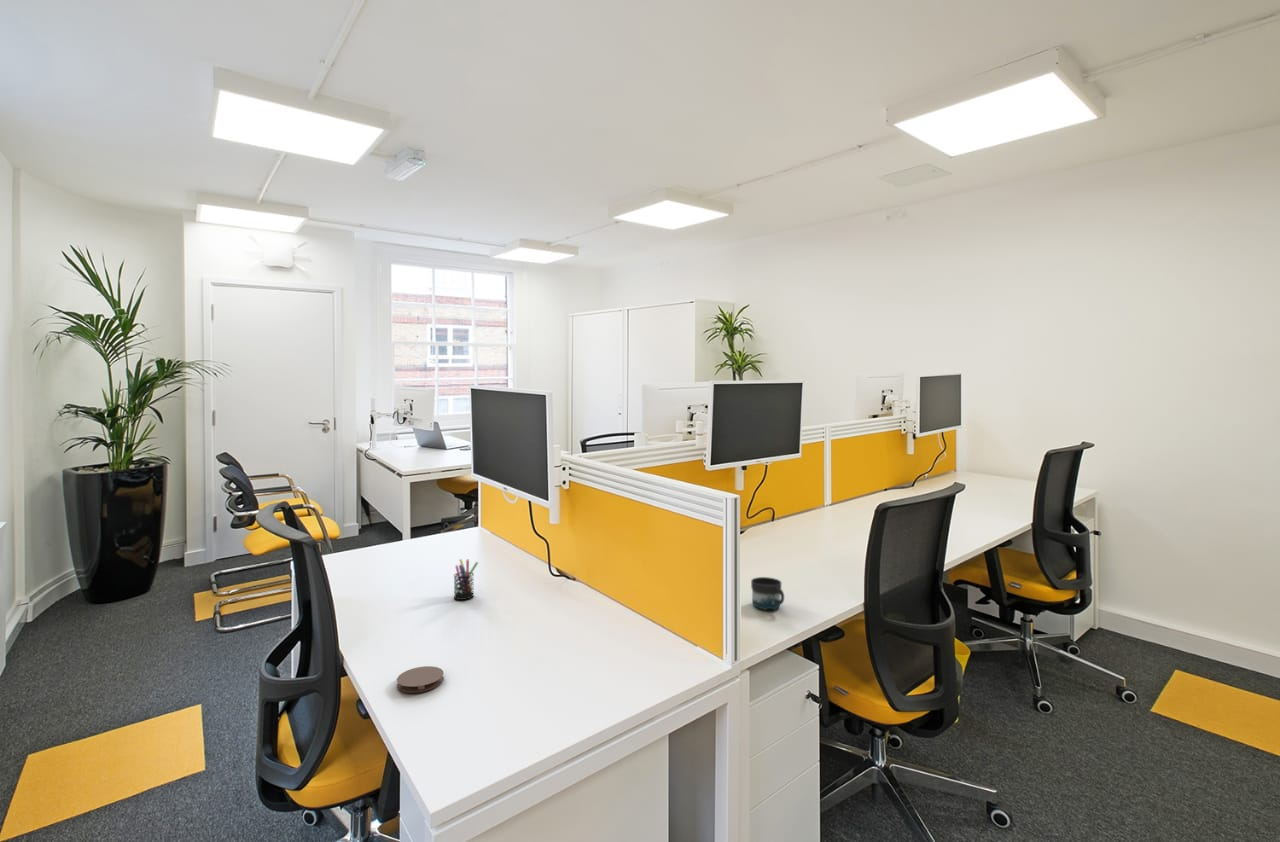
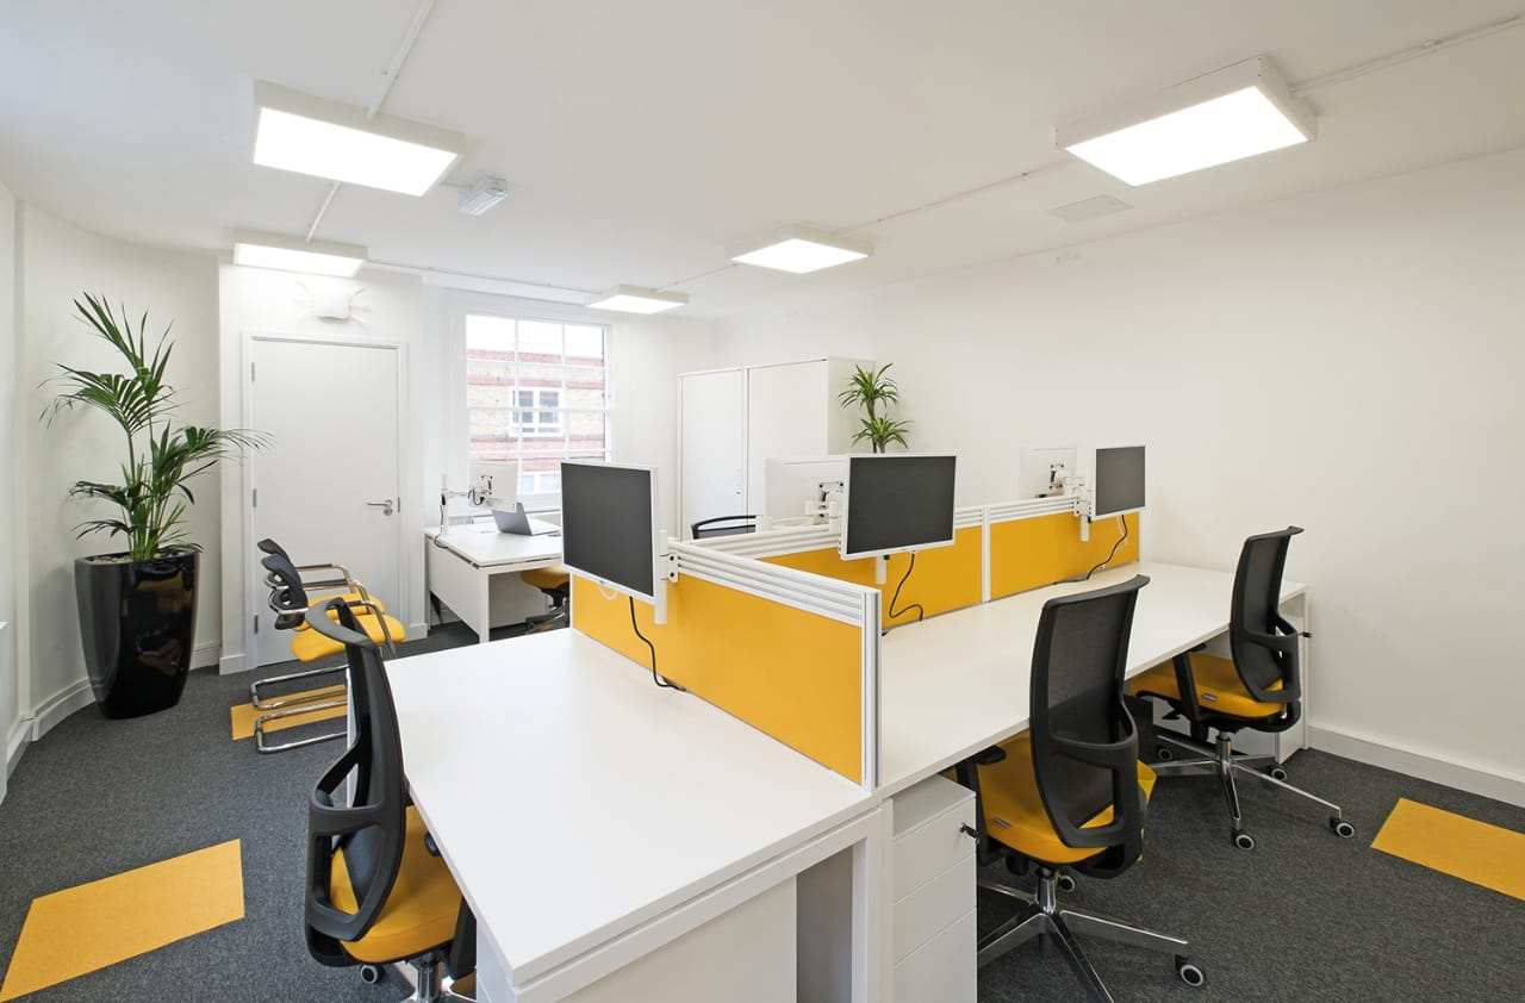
- coaster [396,665,445,694]
- pen holder [453,558,479,601]
- mug [750,576,785,611]
